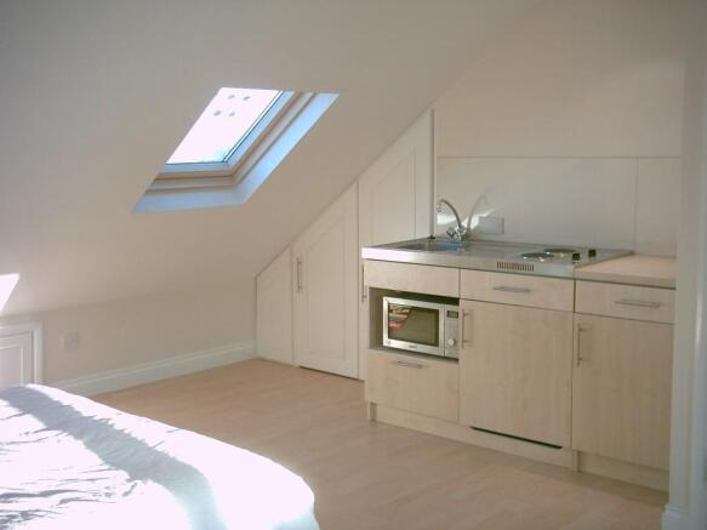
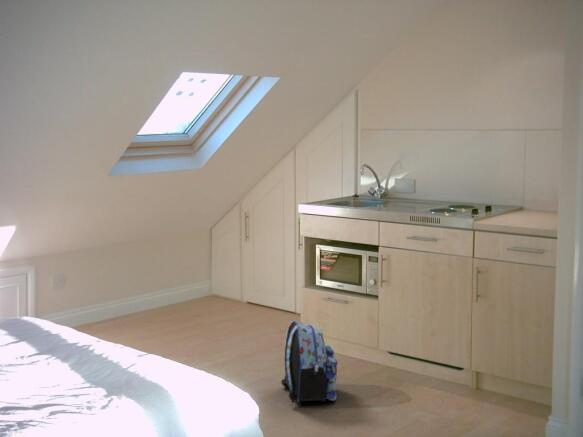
+ backpack [280,319,339,404]
